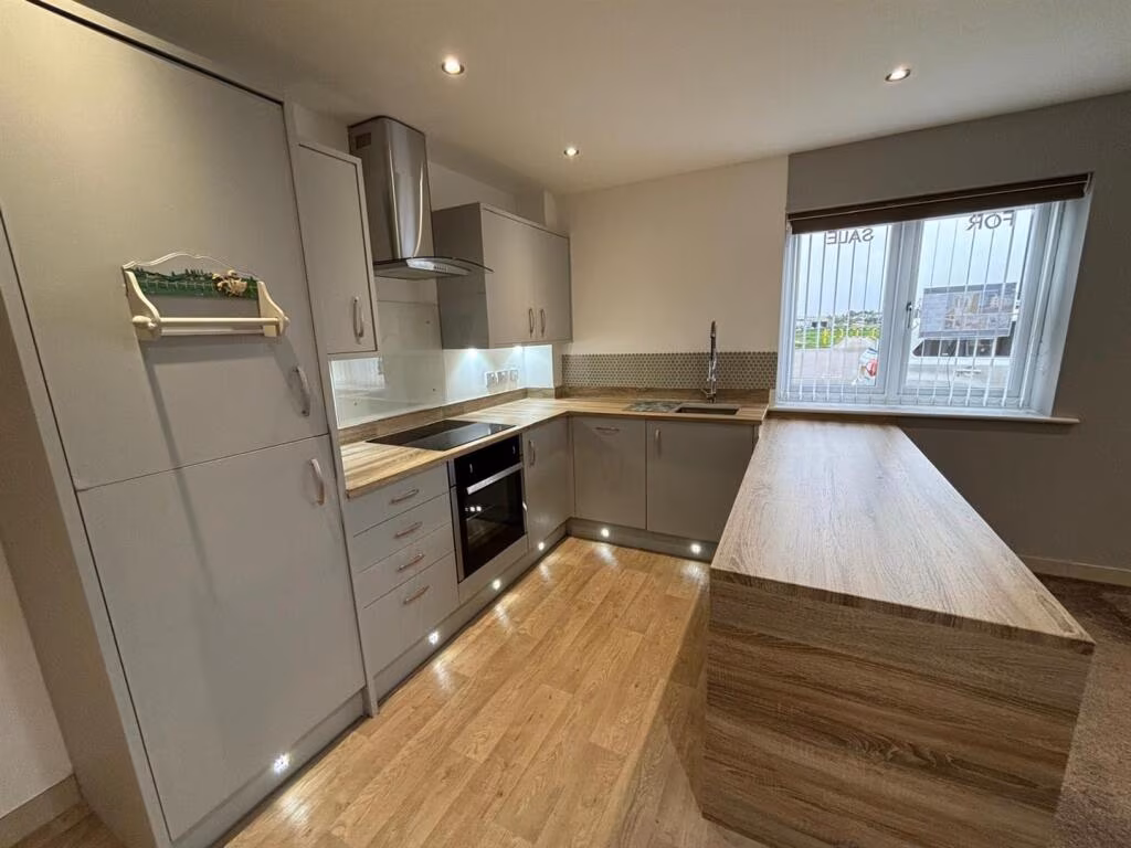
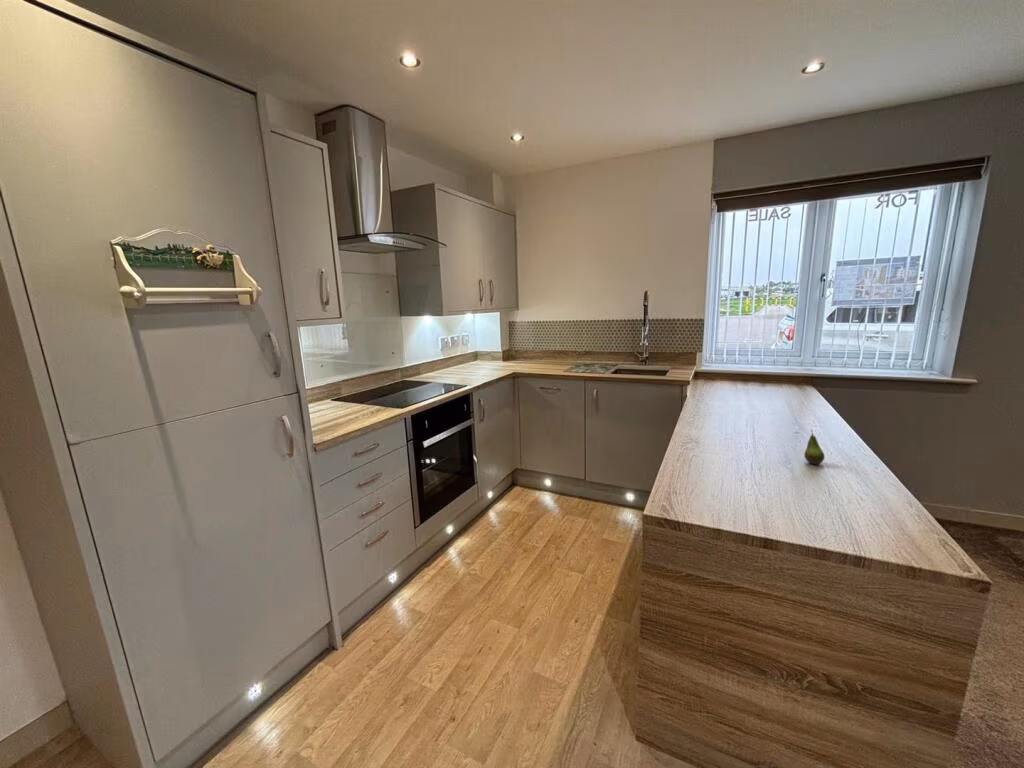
+ fruit [803,428,826,466]
